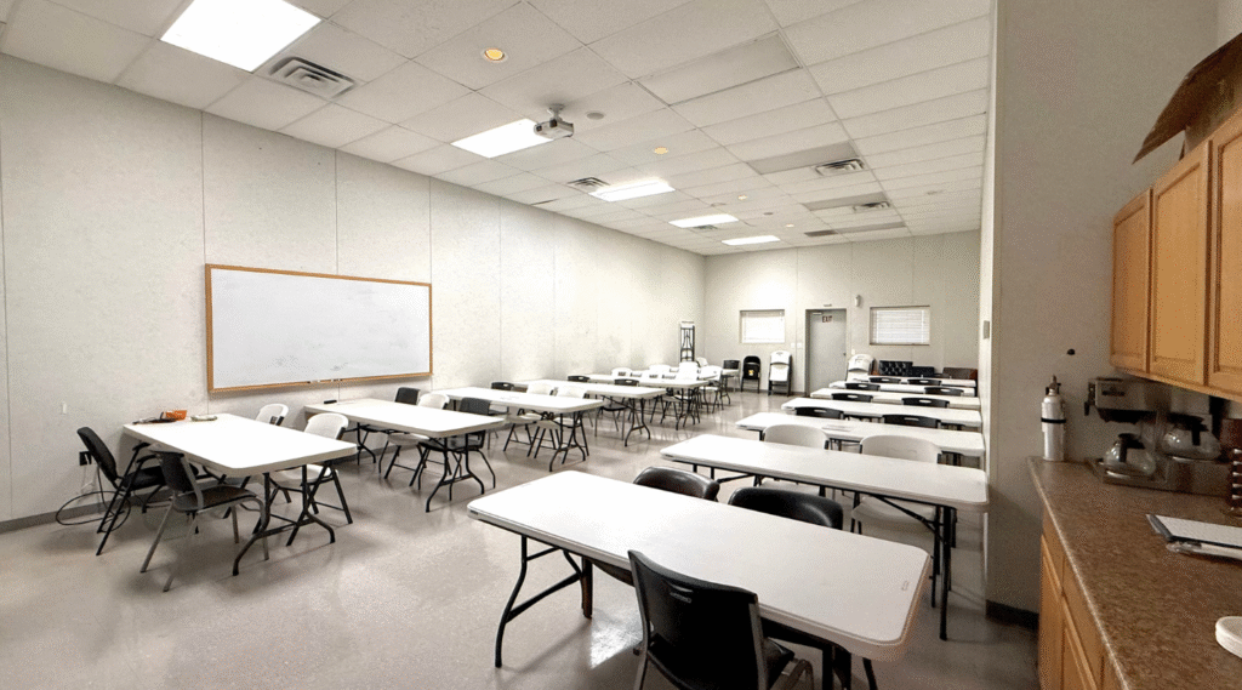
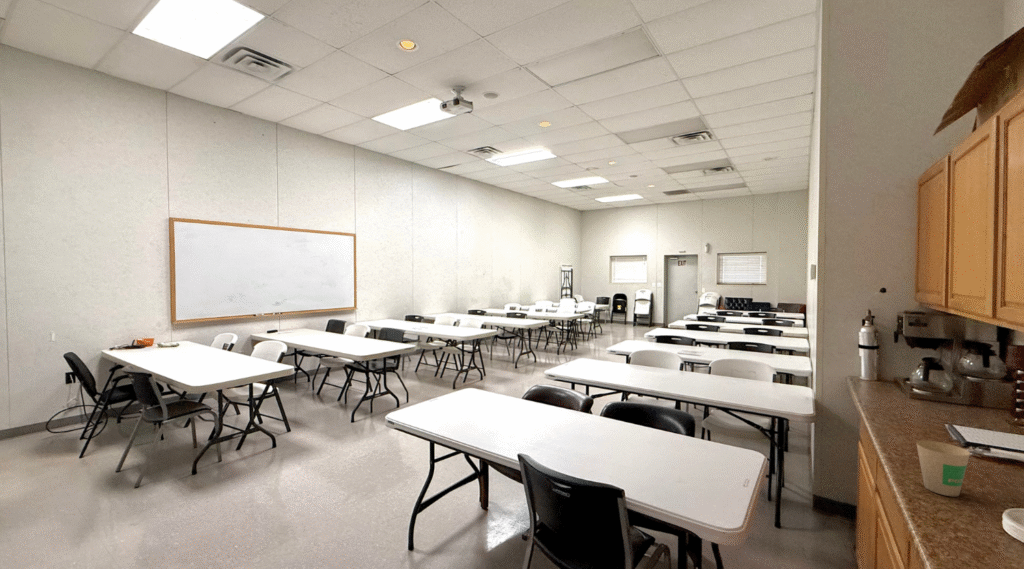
+ paper cup [915,439,971,497]
